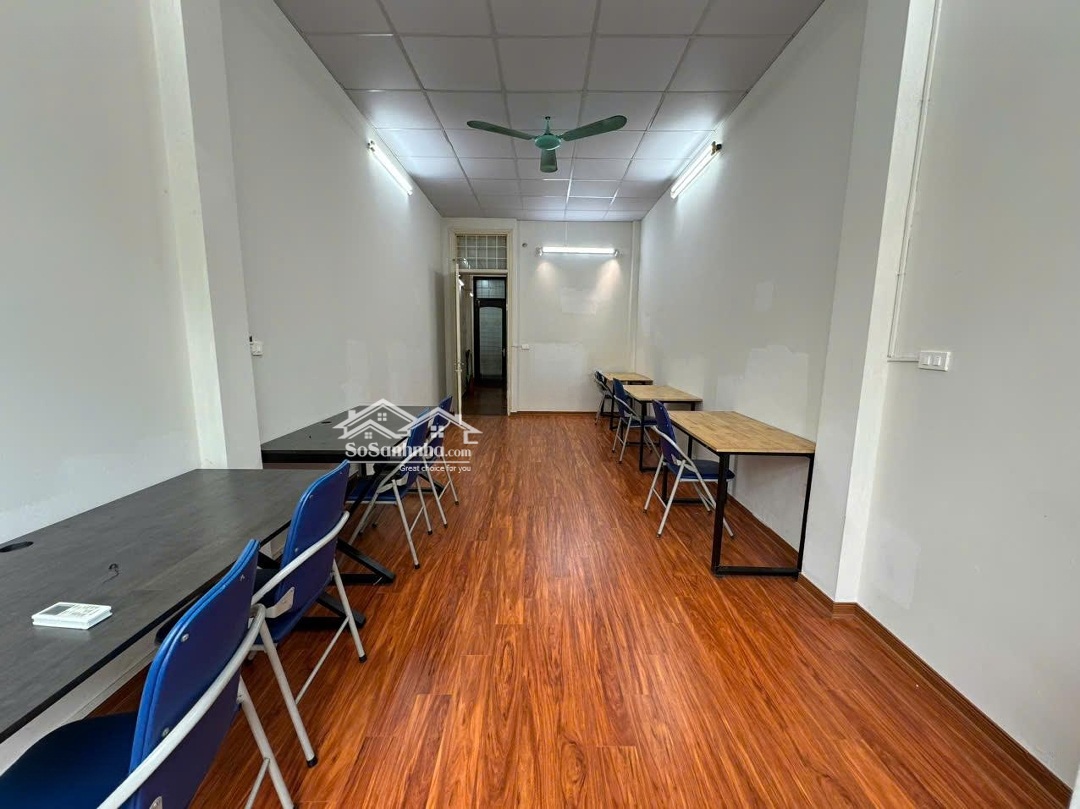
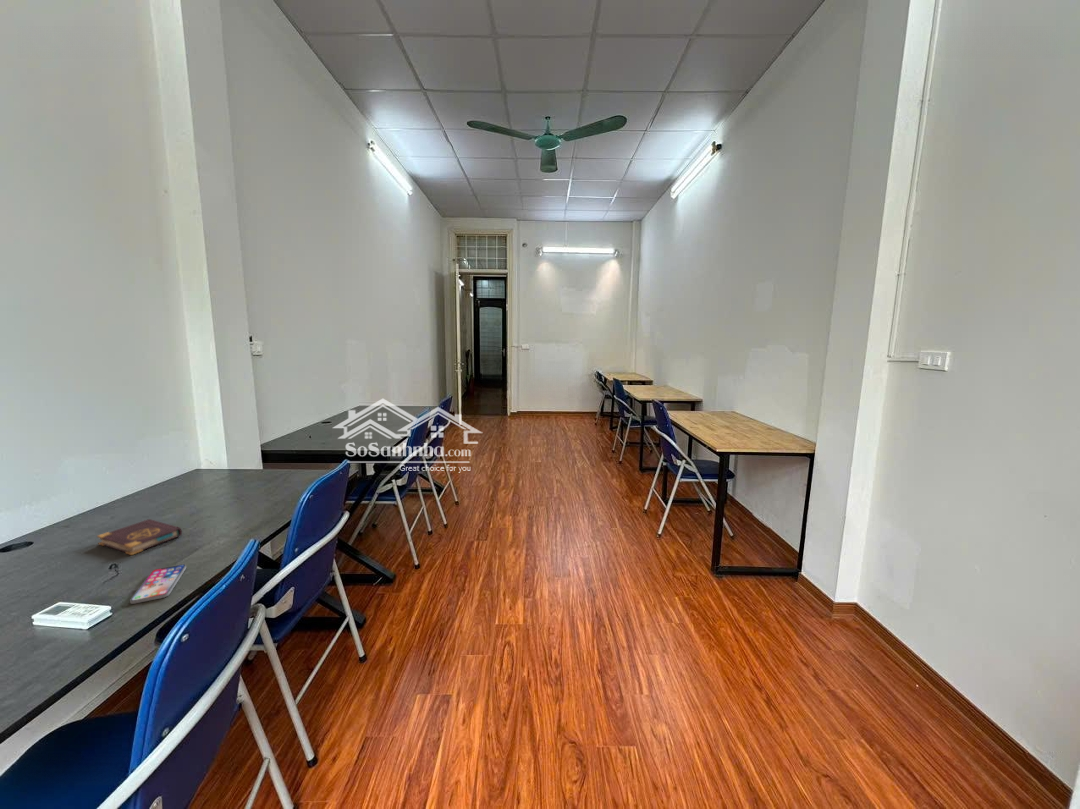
+ book [96,518,183,556]
+ smartphone [129,563,187,605]
